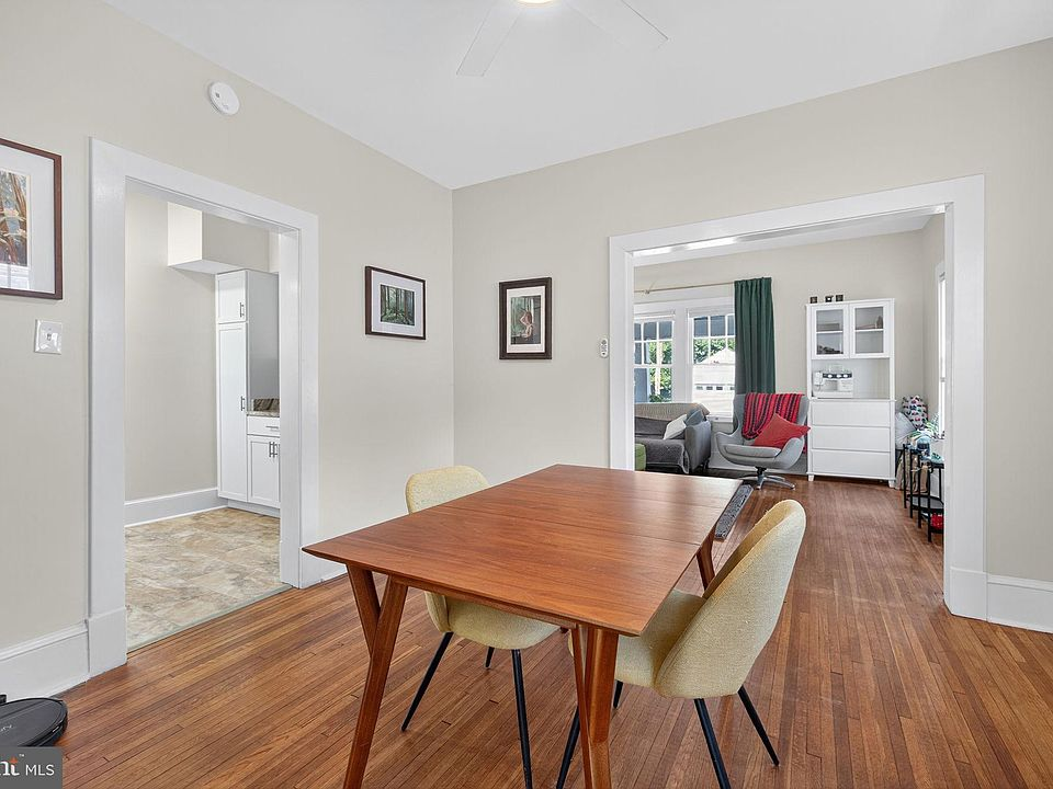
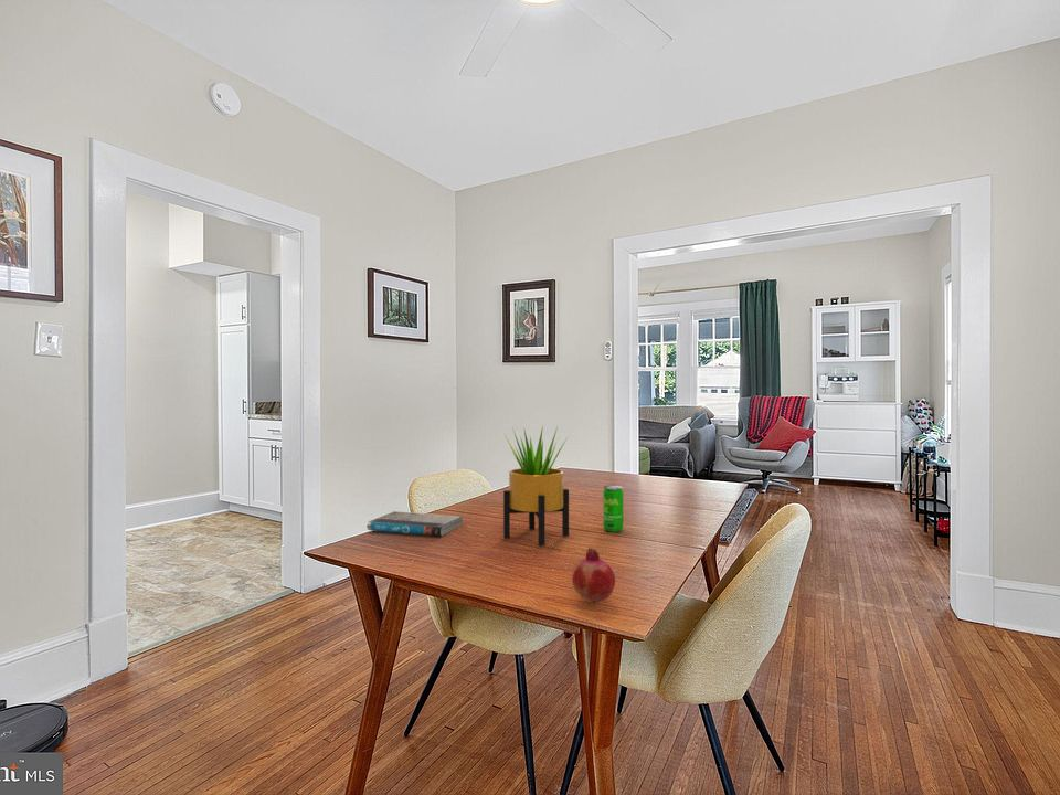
+ book [365,510,464,538]
+ fruit [571,548,616,604]
+ beverage can [603,485,624,533]
+ potted plant [502,425,570,547]
